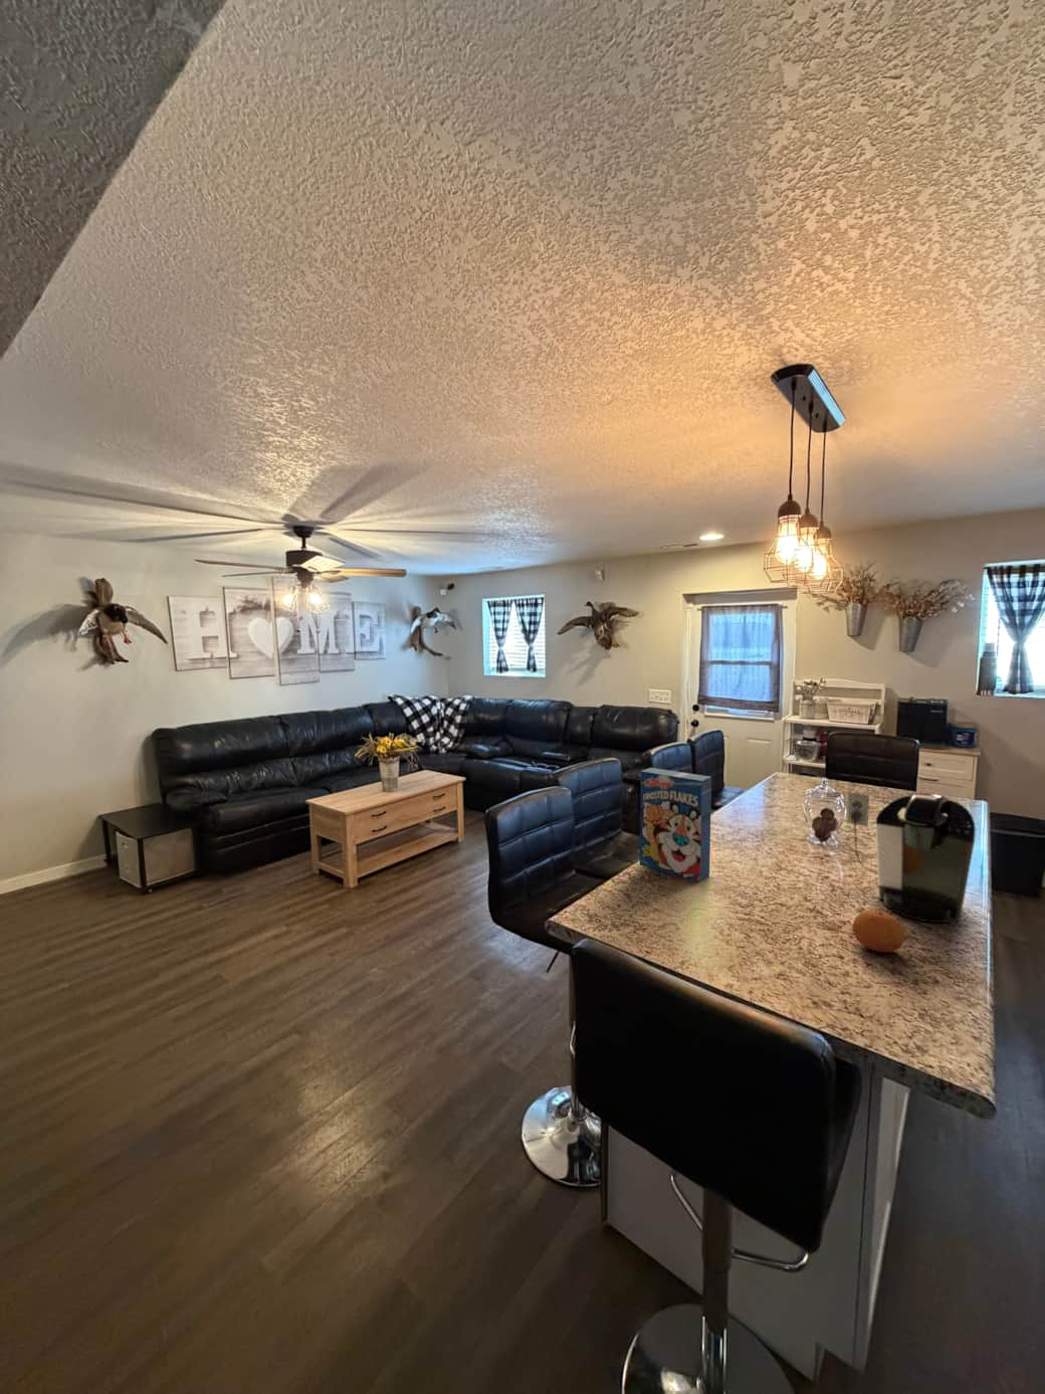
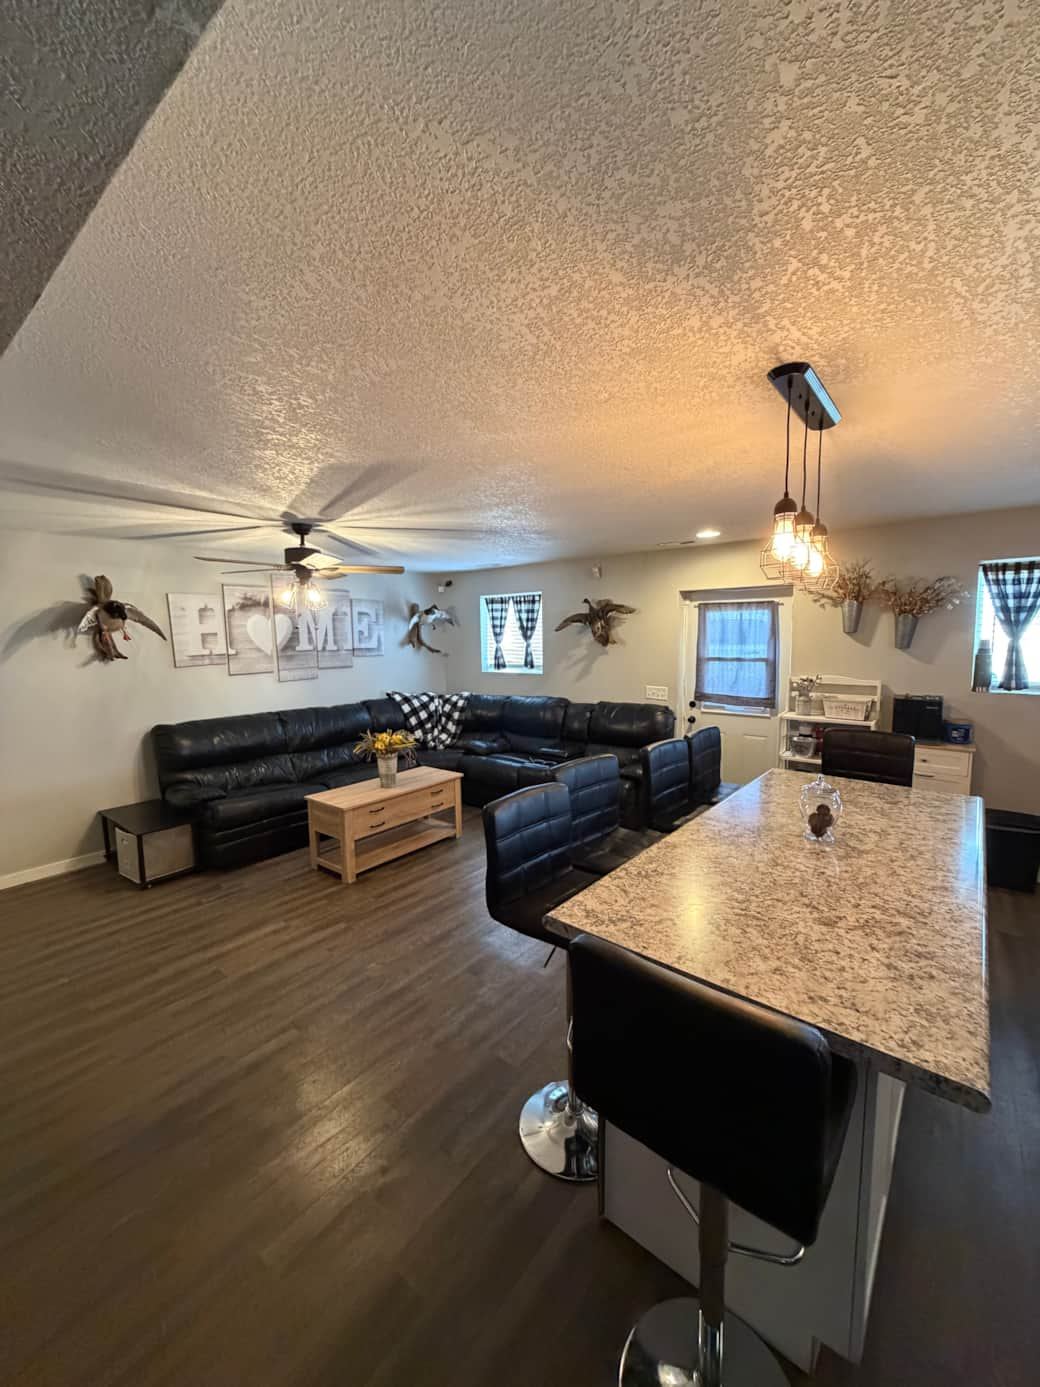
- cereal box [639,767,712,884]
- fruit [851,909,907,953]
- coffee maker [845,791,977,923]
